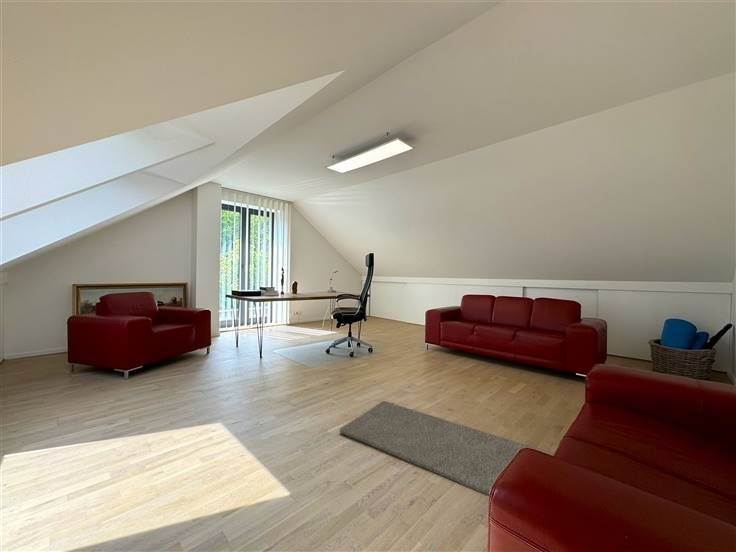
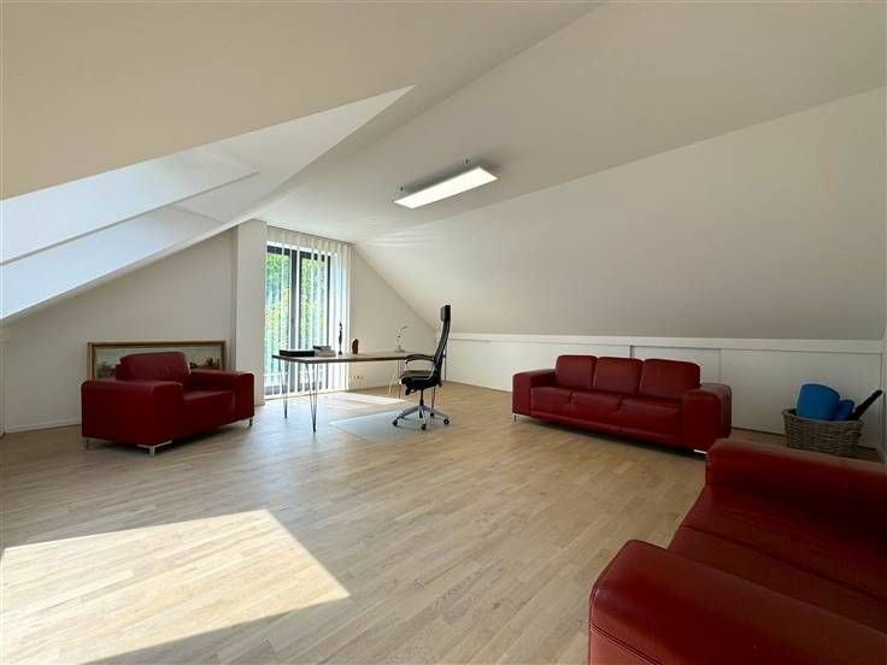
- rug [338,400,555,496]
